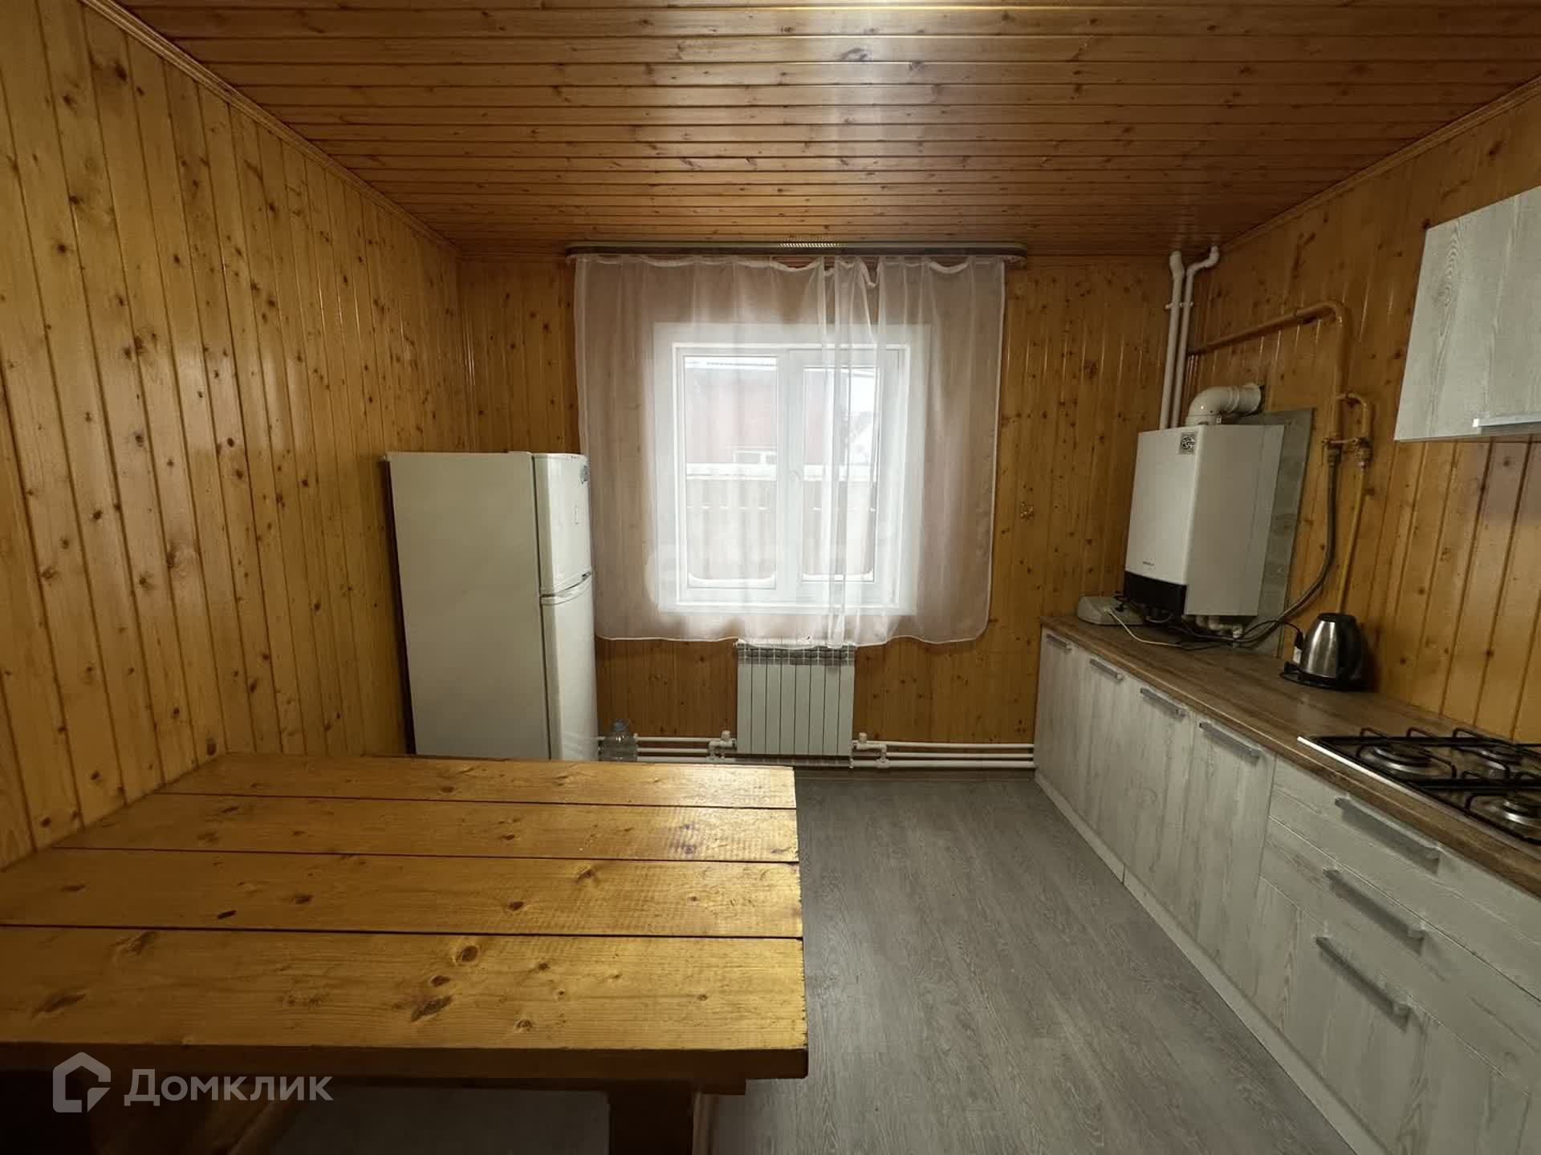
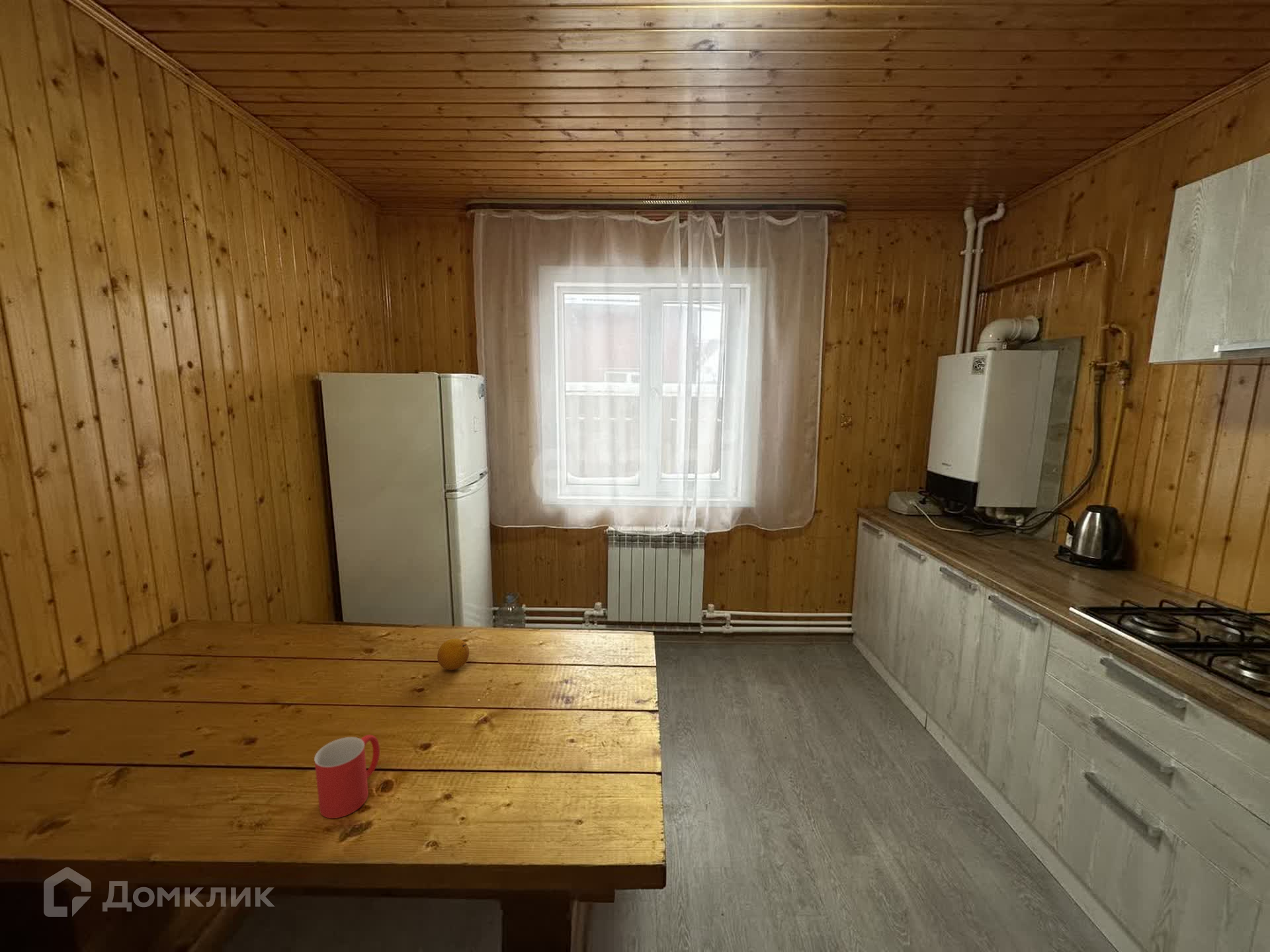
+ fruit [437,638,470,670]
+ mug [314,734,380,819]
